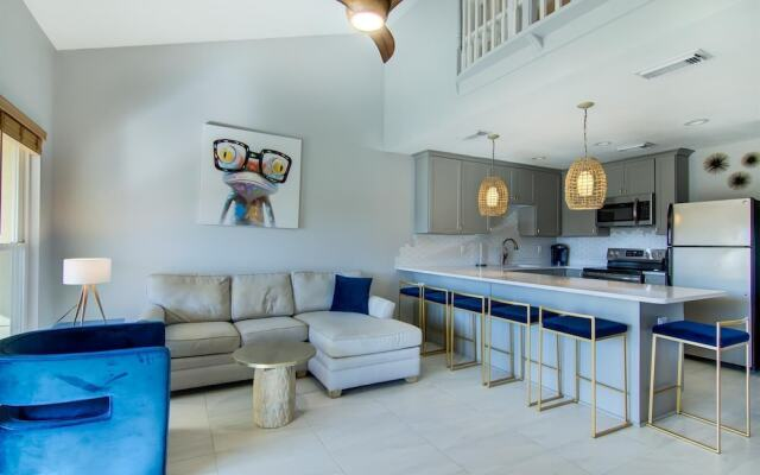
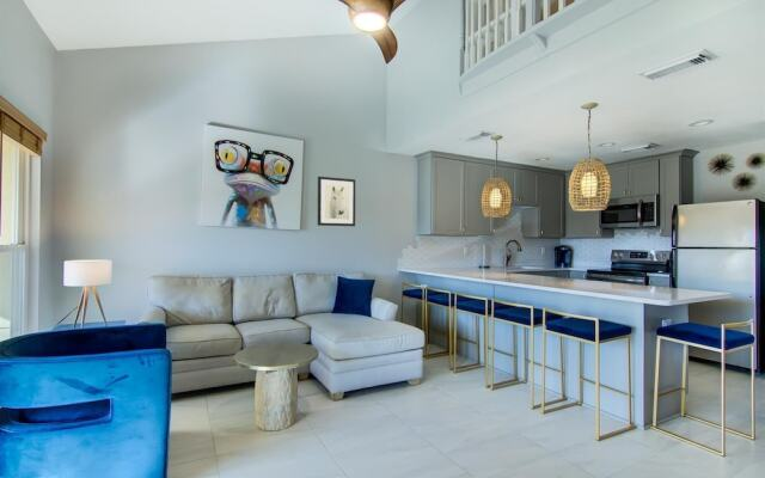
+ wall art [317,176,356,227]
